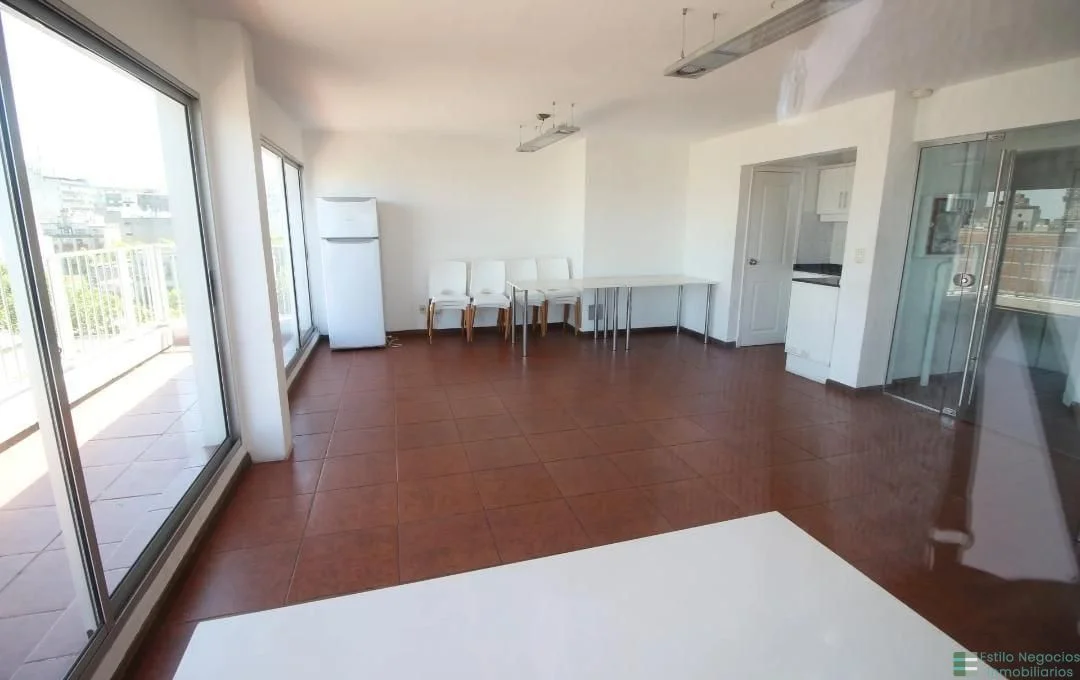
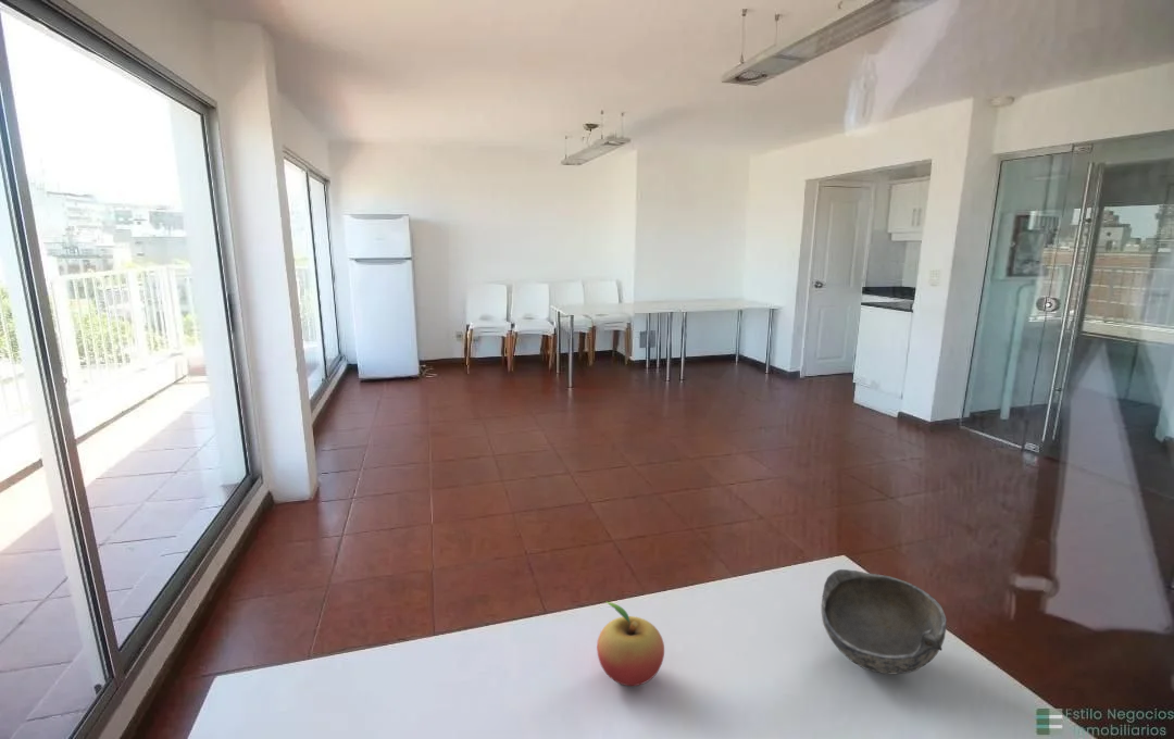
+ fruit [596,601,665,687]
+ bowl [821,568,948,675]
